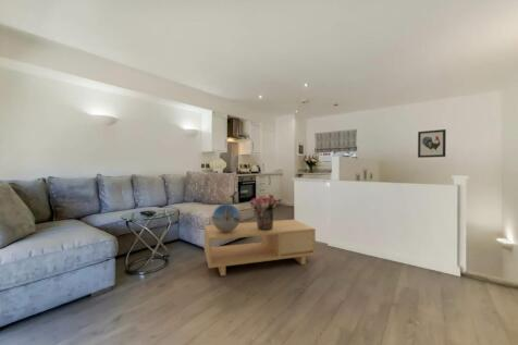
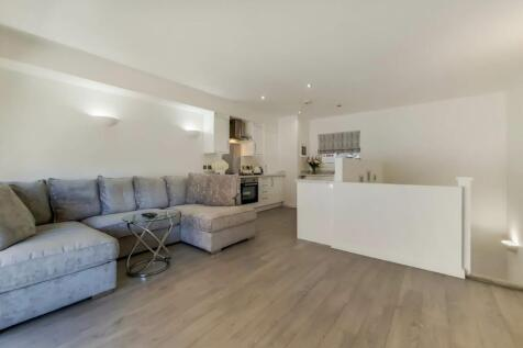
- wall art [417,128,447,159]
- coffee table [203,219,317,276]
- decorative sphere [211,202,242,232]
- bouquet [248,193,280,230]
